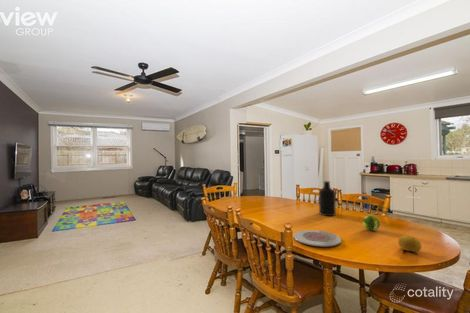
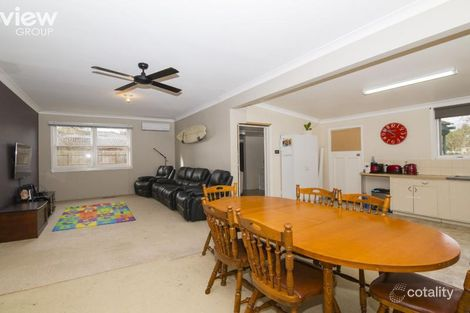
- fruit [397,235,422,253]
- plate [292,229,342,248]
- bottle [318,180,337,217]
- fruit [362,214,381,232]
